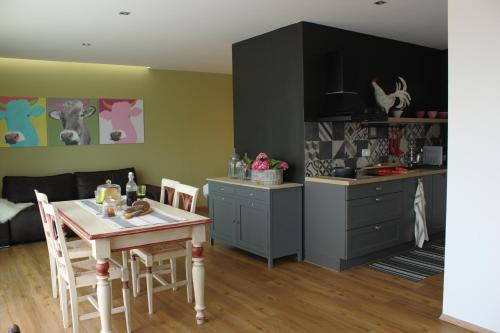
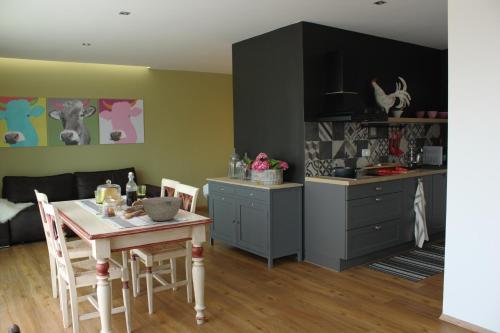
+ bowl [141,196,183,222]
